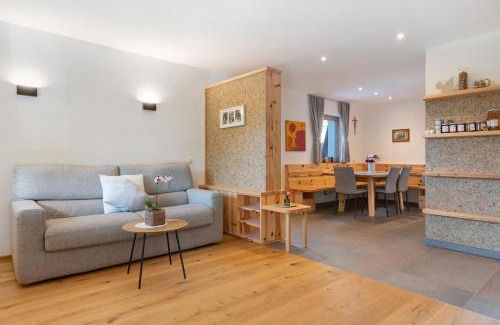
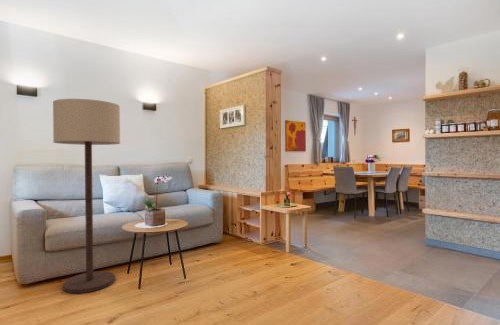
+ floor lamp [52,98,121,294]
